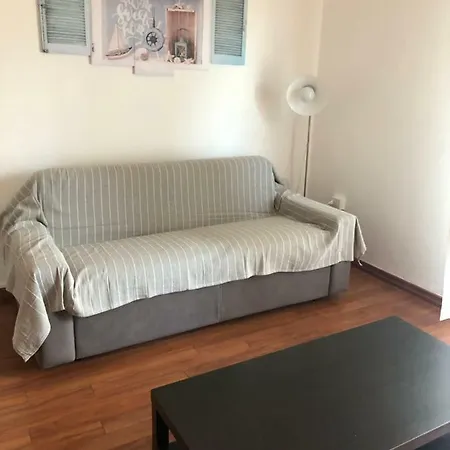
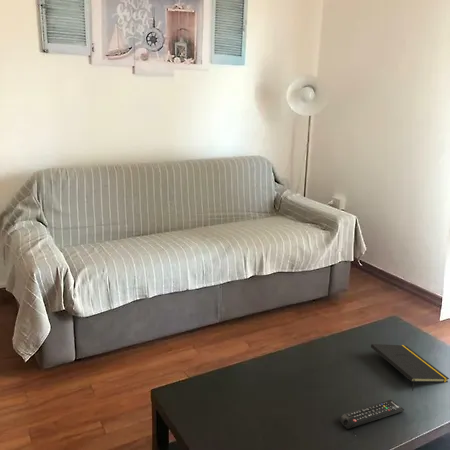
+ remote control [340,399,405,430]
+ notepad [370,343,450,392]
